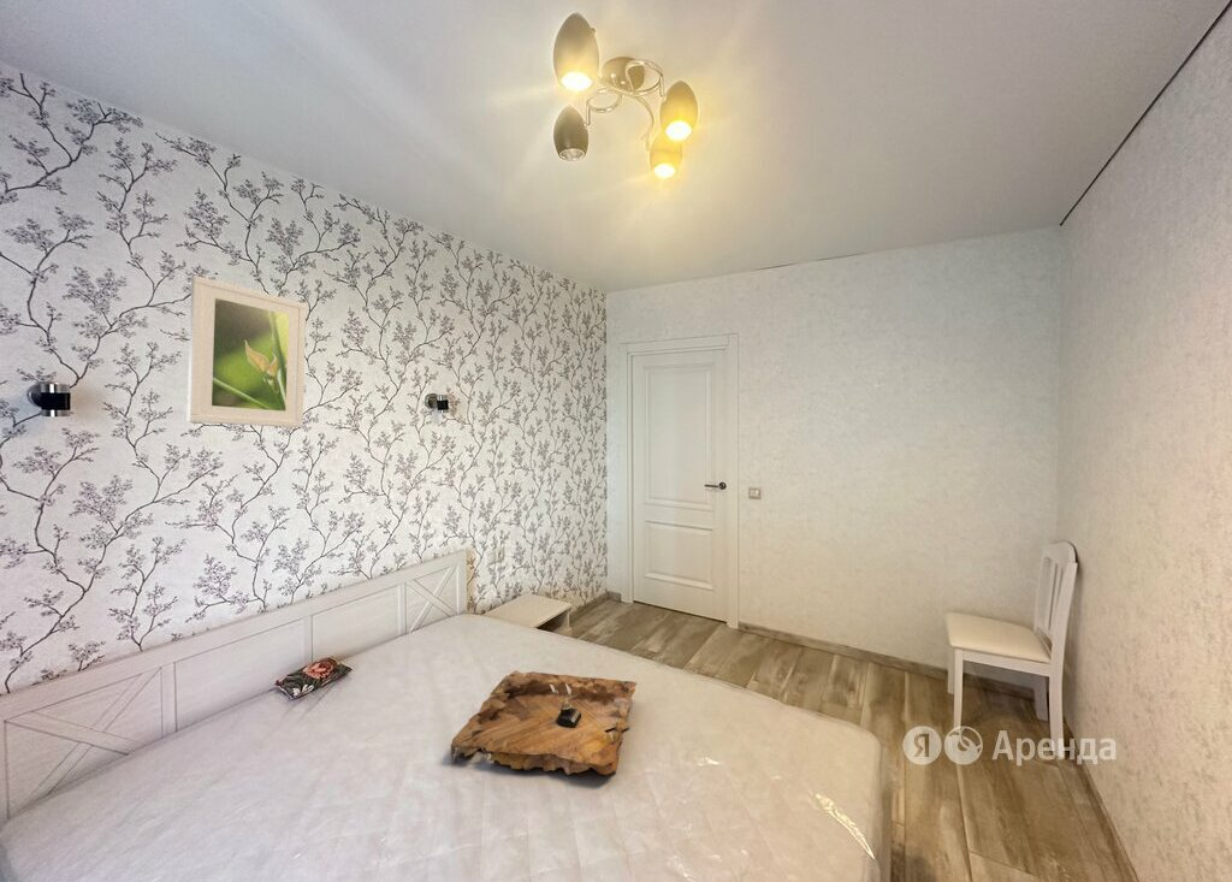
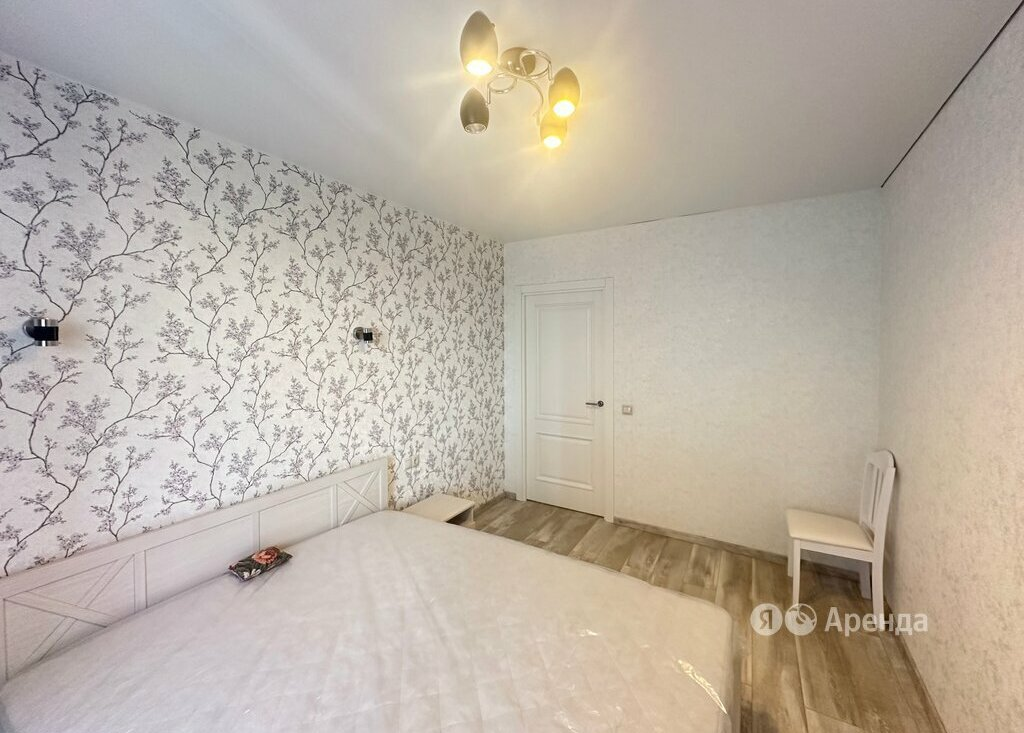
- decorative tray [449,669,638,776]
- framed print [185,274,307,428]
